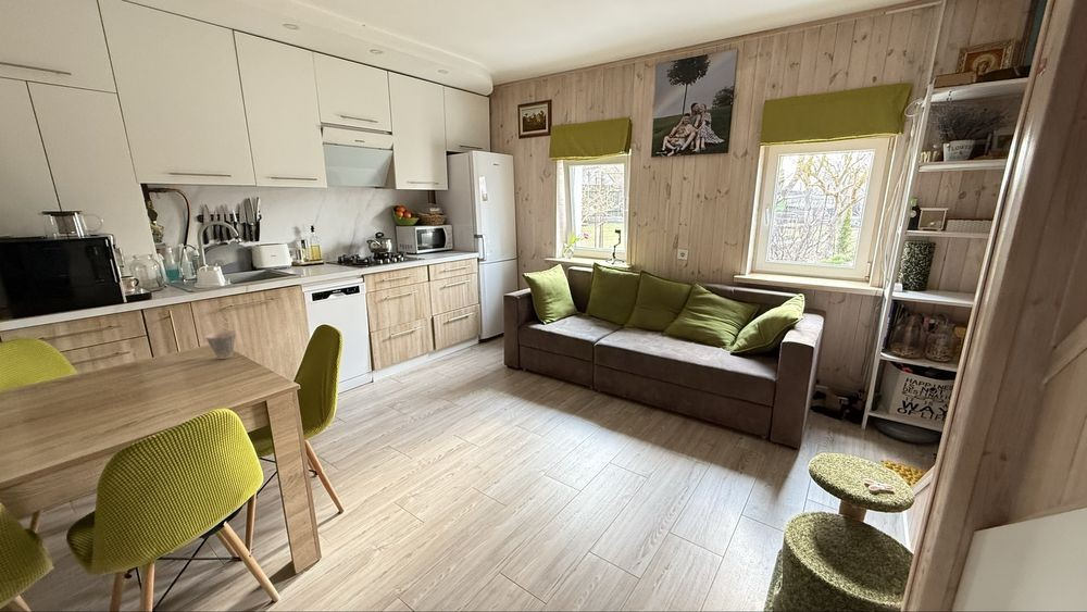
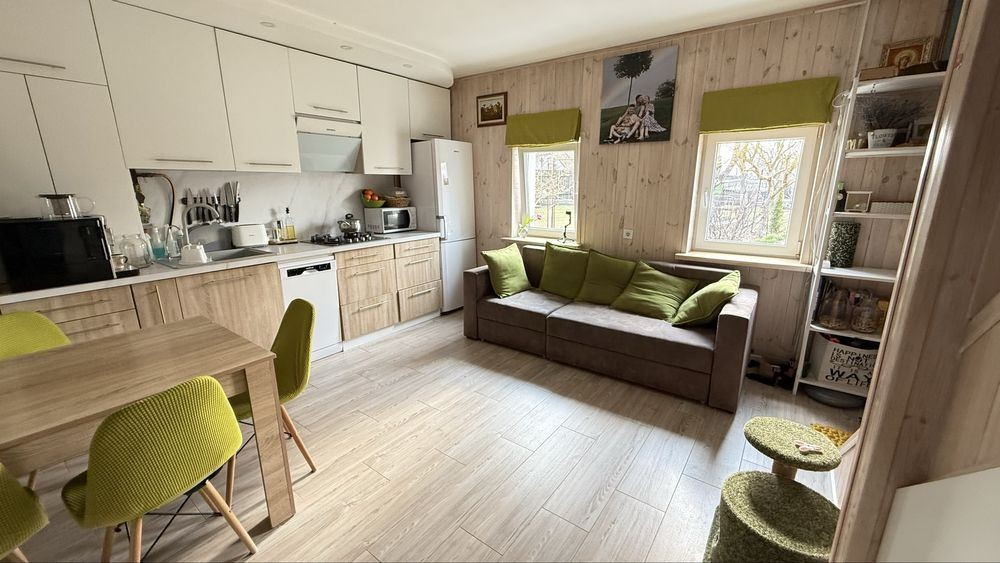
- cup [204,329,237,360]
